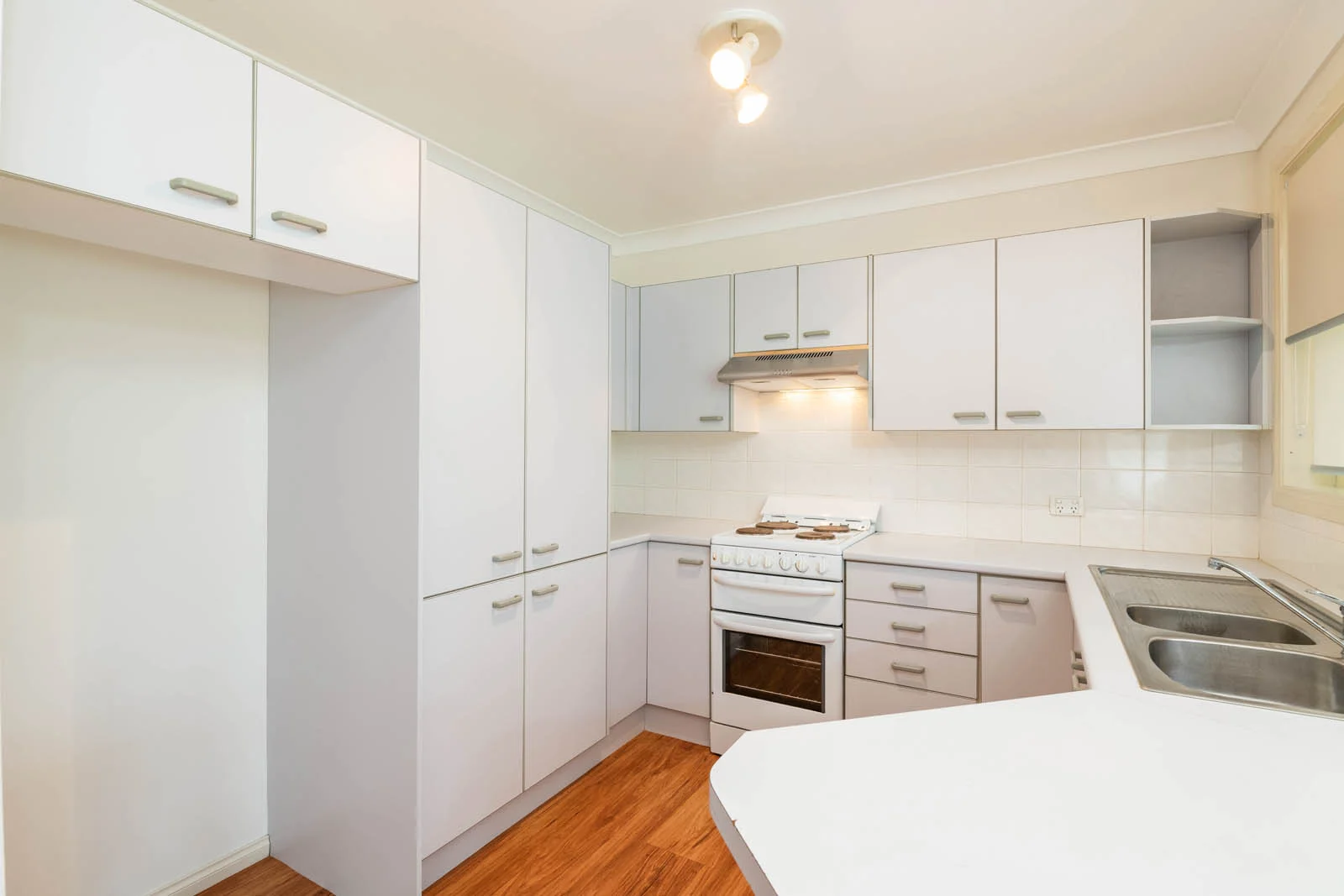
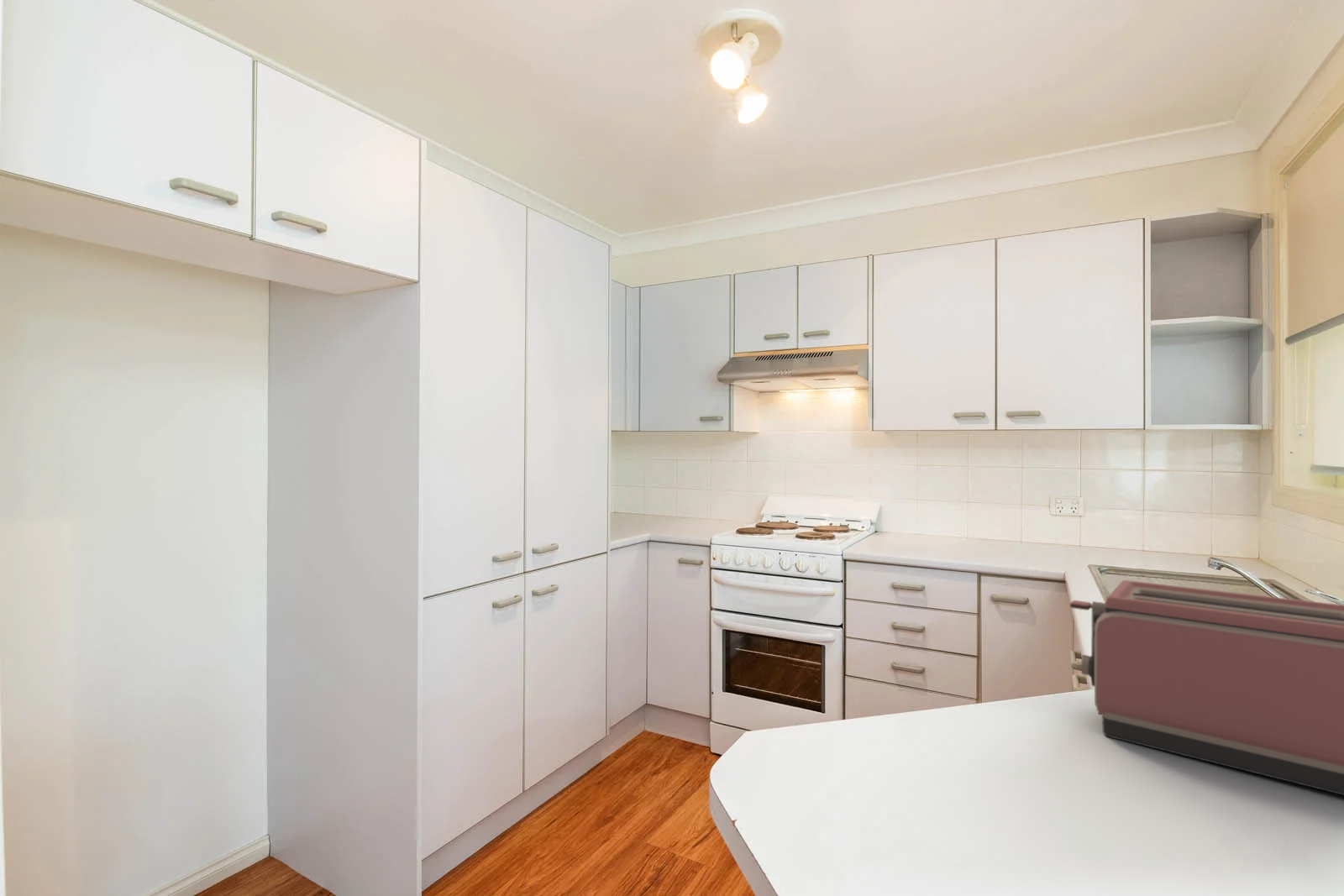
+ toaster [1069,579,1344,796]
